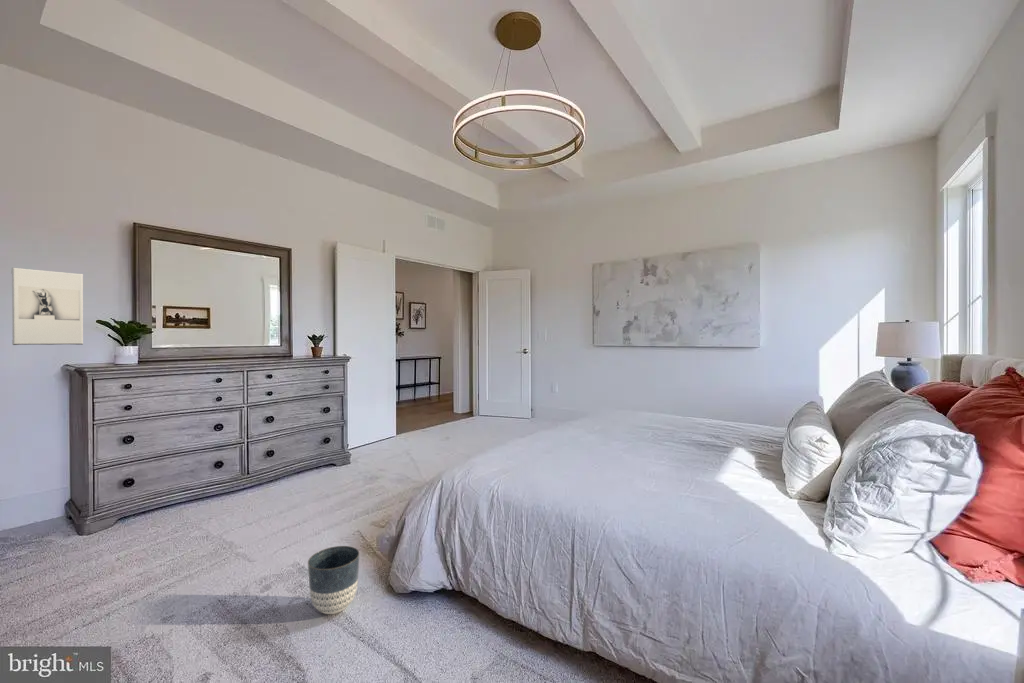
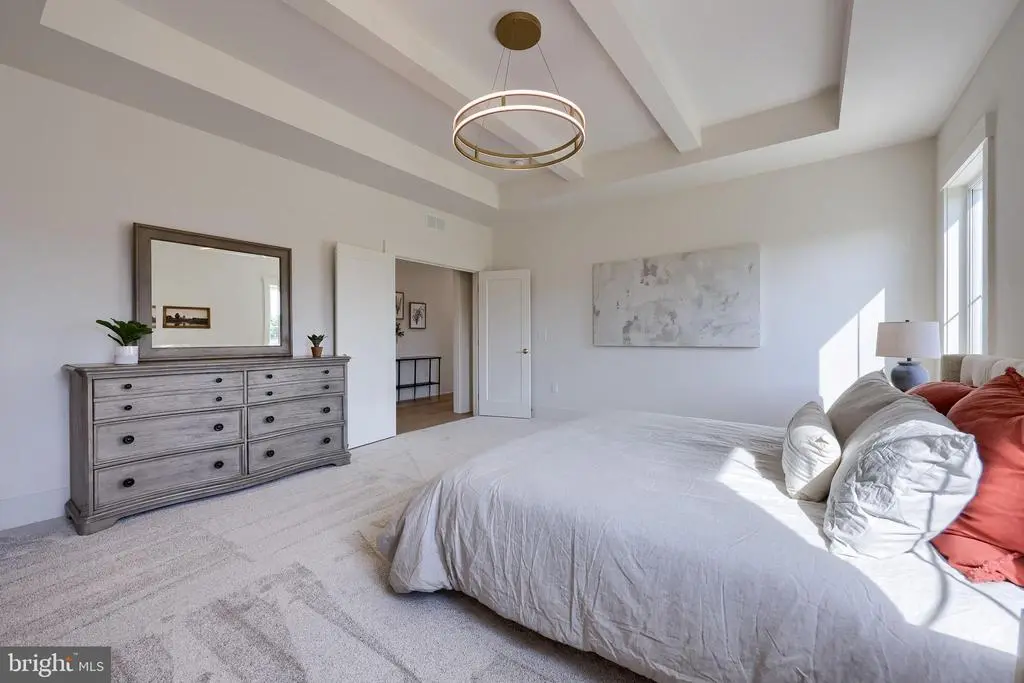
- planter [307,545,360,615]
- wall sculpture [10,267,84,346]
